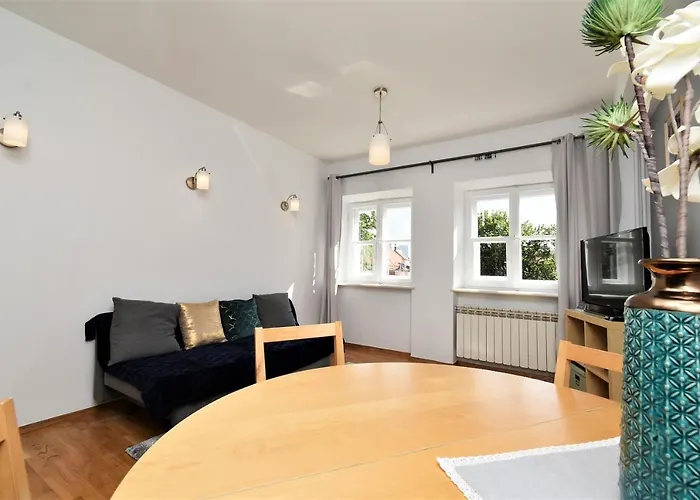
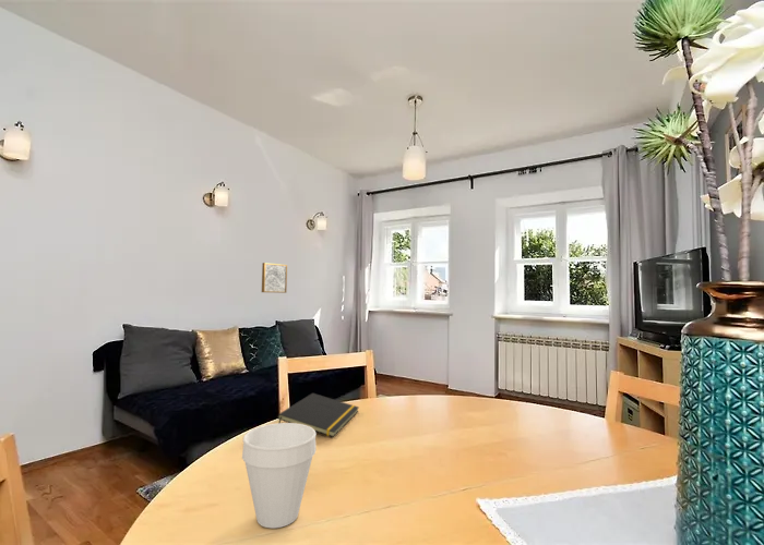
+ wall art [261,262,288,294]
+ cup [241,422,318,529]
+ notepad [276,392,360,438]
